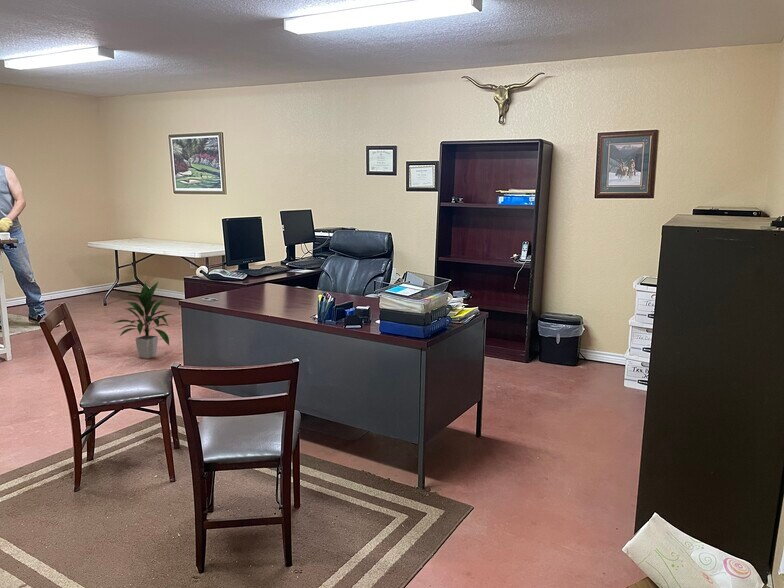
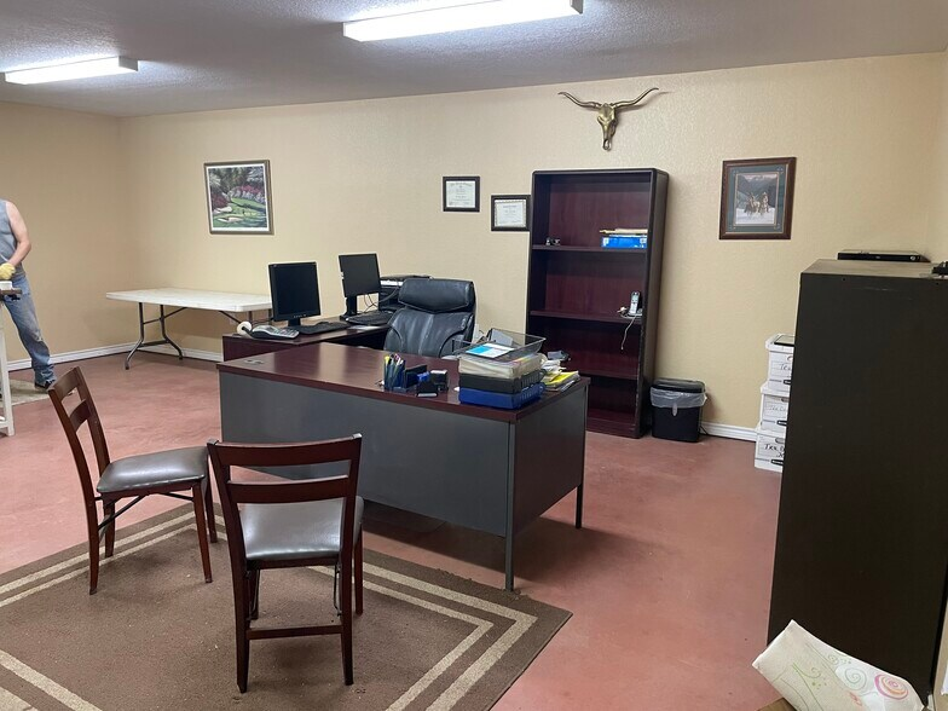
- indoor plant [111,280,173,360]
